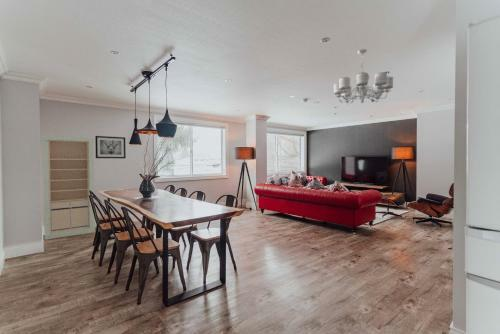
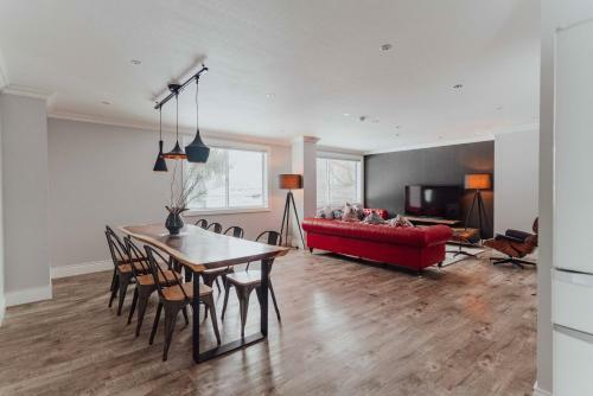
- chandelier [333,48,394,106]
- storage cabinet [42,135,96,241]
- wall art [94,135,127,159]
